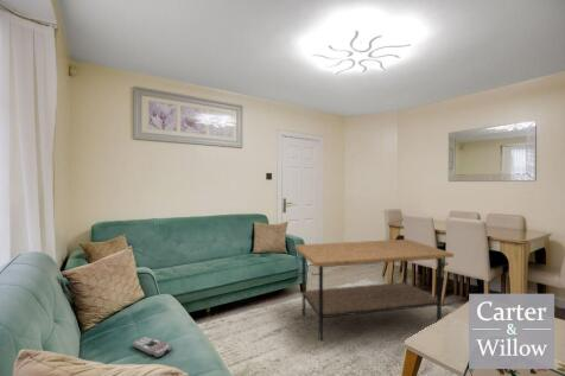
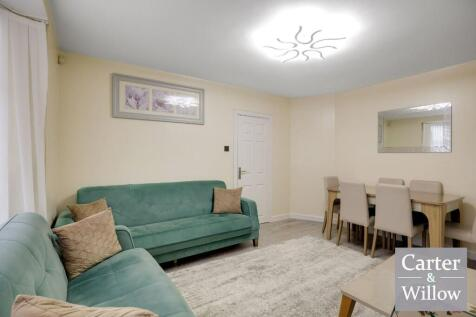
- coffee table [293,238,455,342]
- remote control [132,336,173,358]
